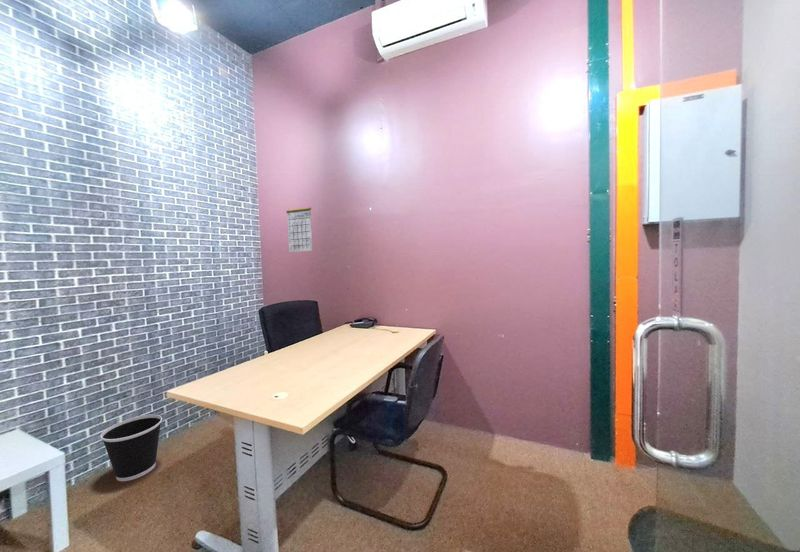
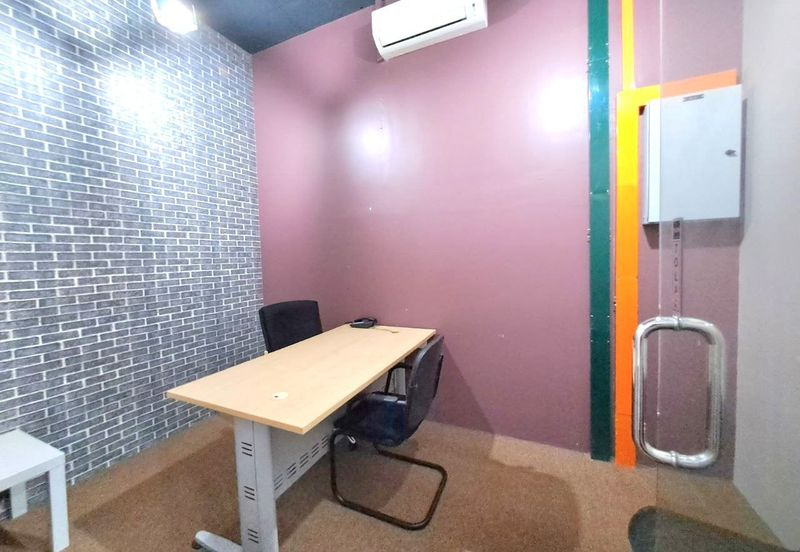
- calendar [285,198,314,253]
- wastebasket [100,414,163,482]
